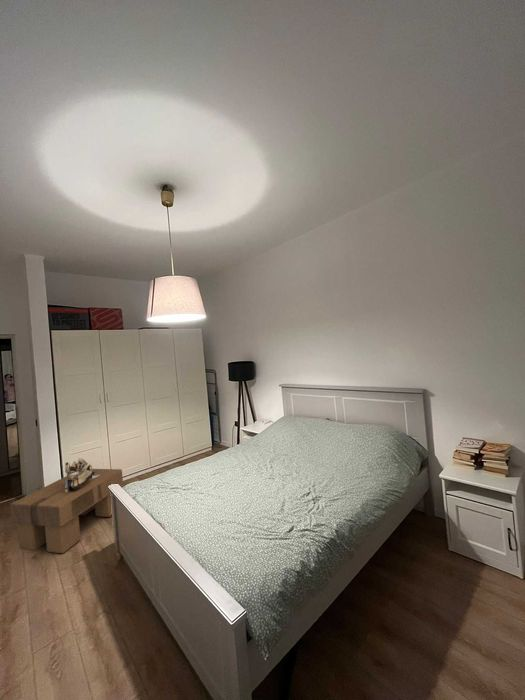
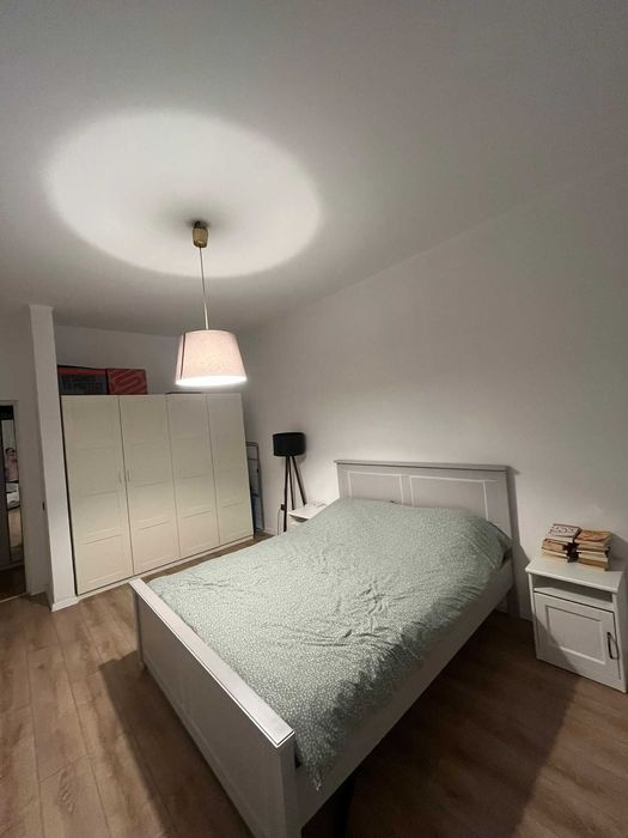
- footstool [10,468,124,554]
- ruined building [64,457,100,493]
